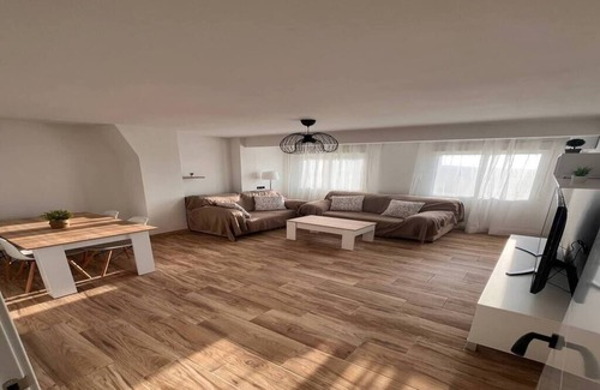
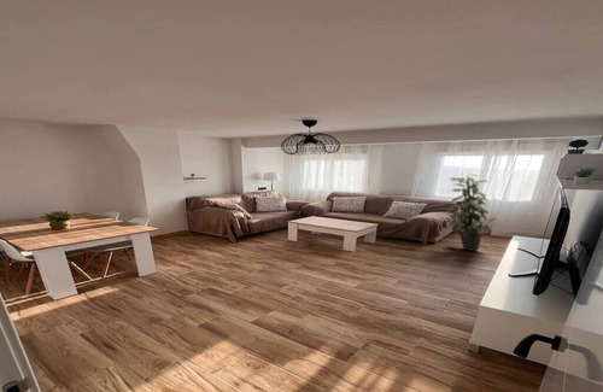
+ indoor plant [446,172,497,252]
